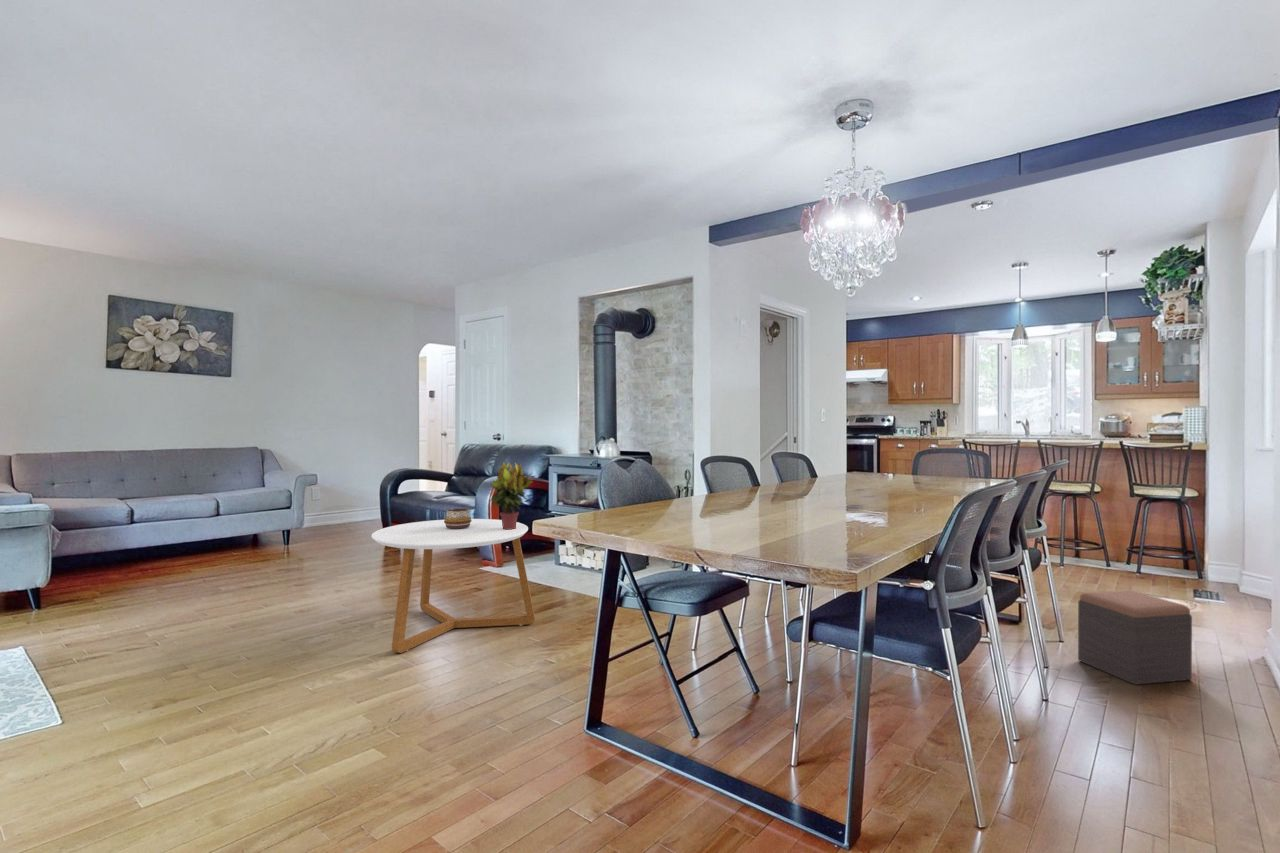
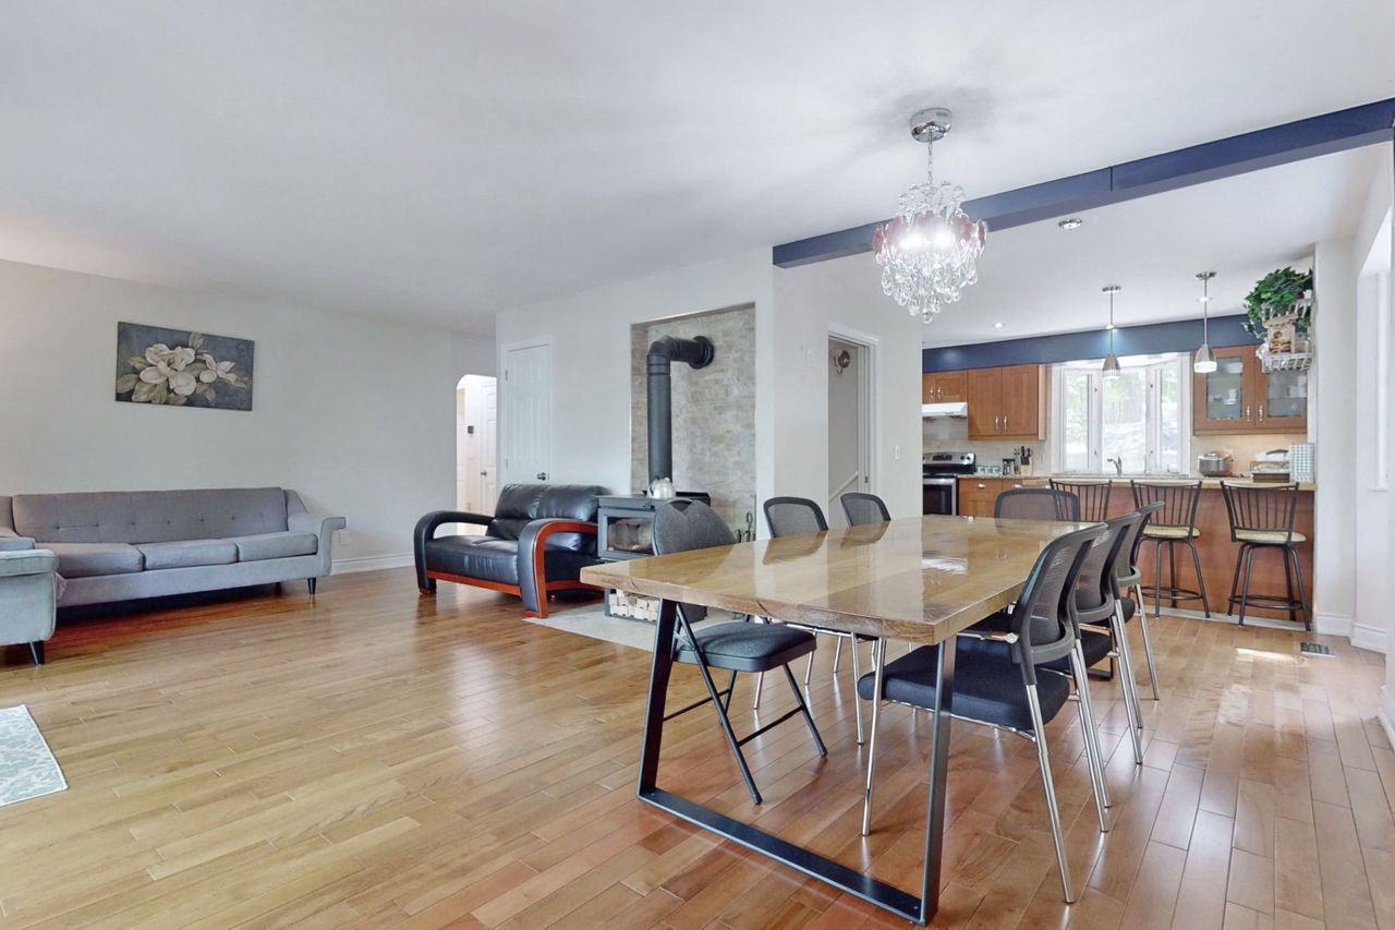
- decorative bowl [443,507,472,529]
- coffee table [371,518,536,654]
- potted plant [489,461,534,530]
- footstool [1077,589,1193,686]
